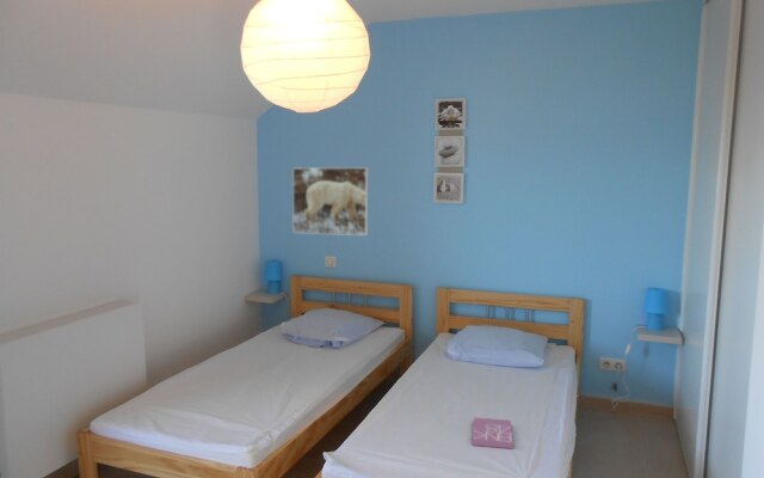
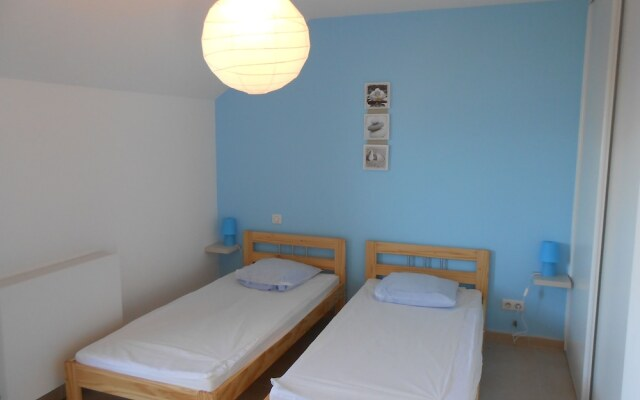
- book [472,416,515,451]
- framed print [291,166,369,237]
